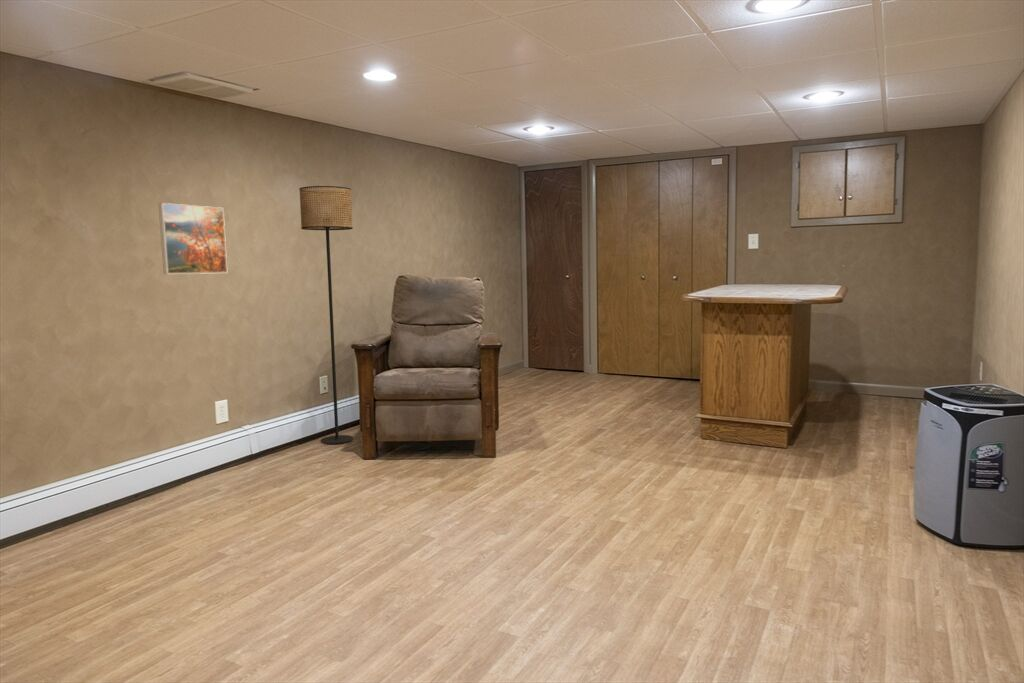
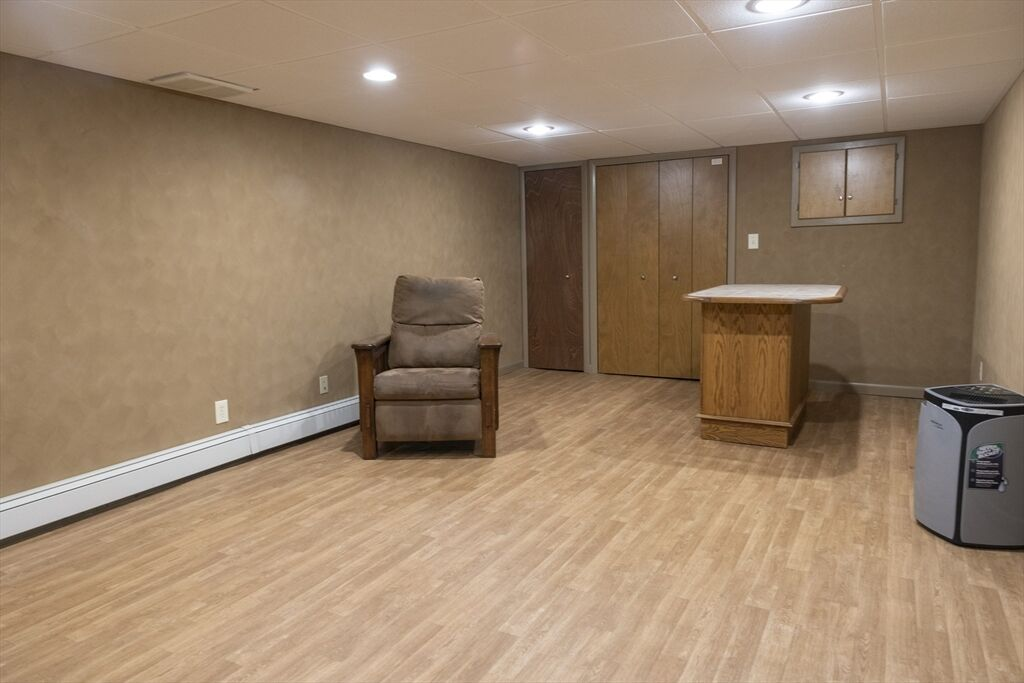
- floor lamp [298,185,354,445]
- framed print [158,202,228,275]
